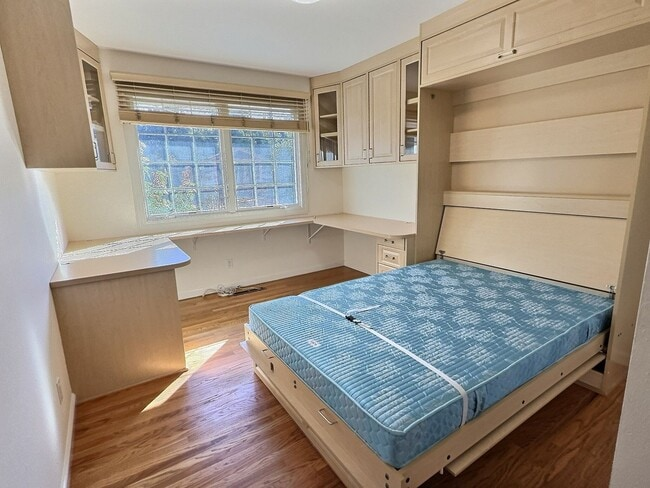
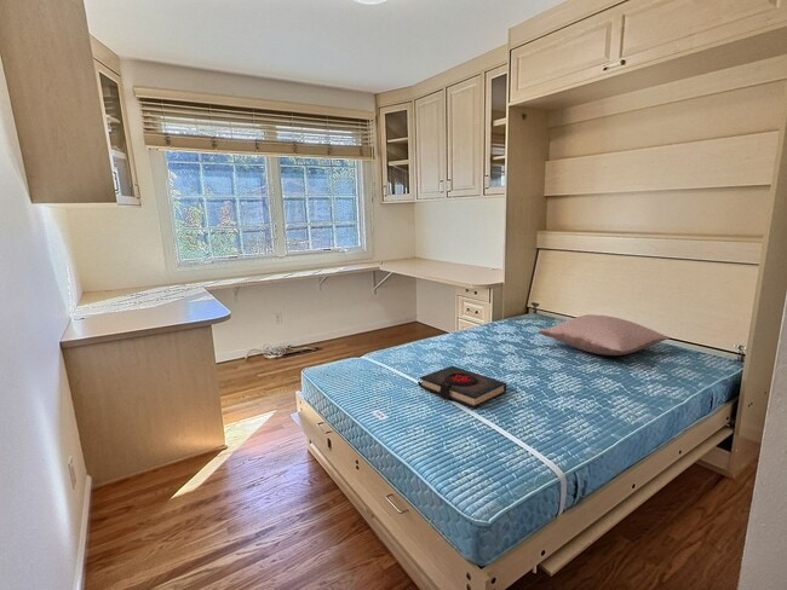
+ pillow [538,313,671,357]
+ book [419,365,507,409]
